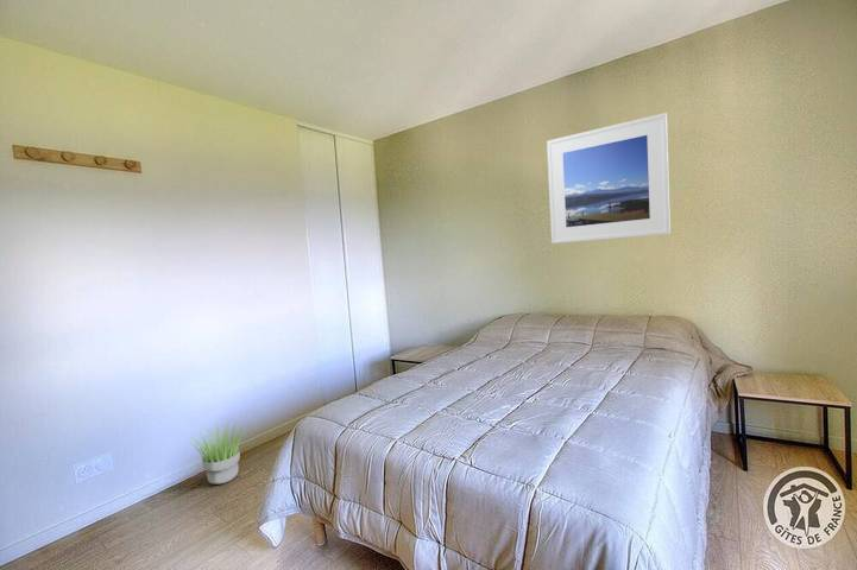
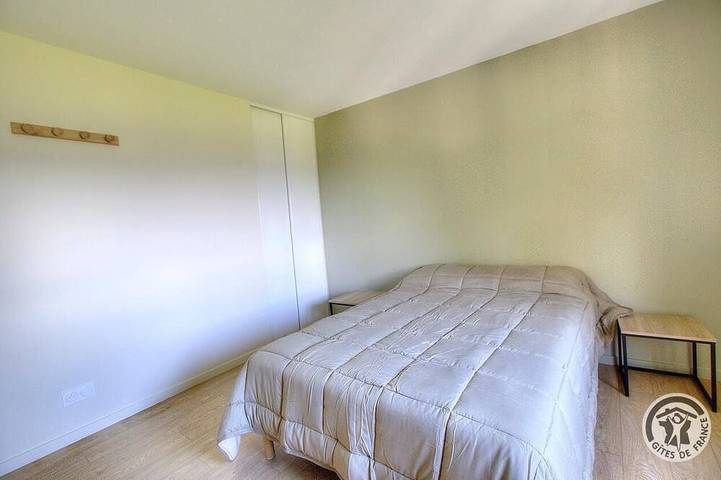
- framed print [546,112,672,245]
- potted plant [187,422,247,486]
